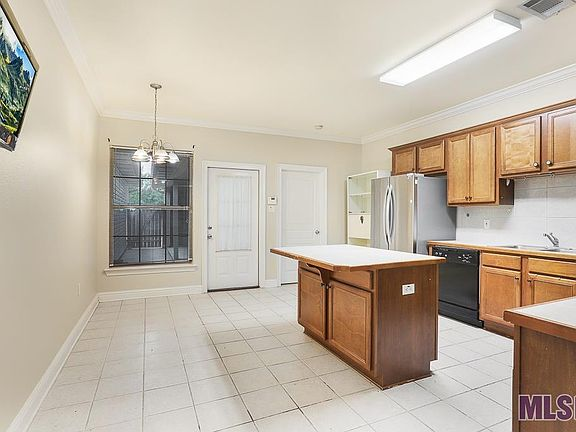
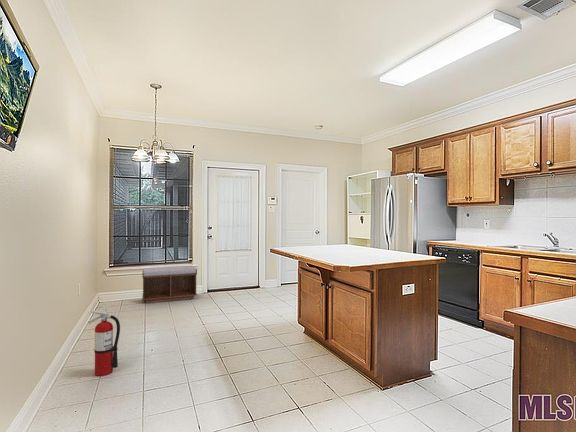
+ bench [141,265,198,304]
+ fire extinguisher [88,306,121,377]
